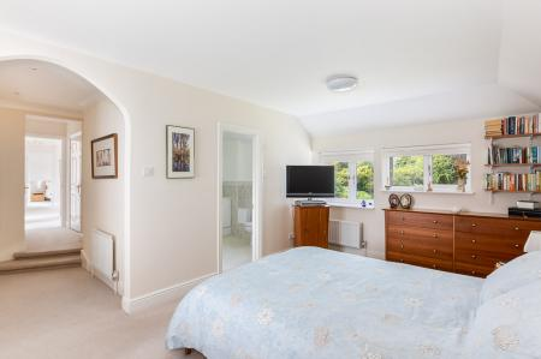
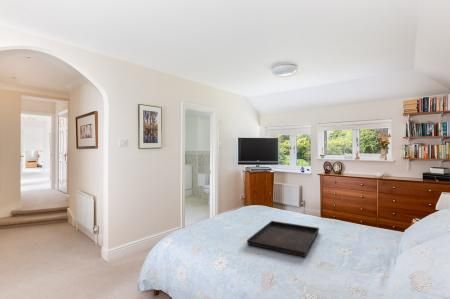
+ serving tray [246,220,320,258]
